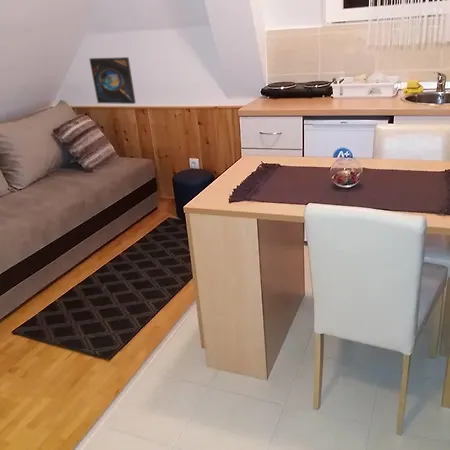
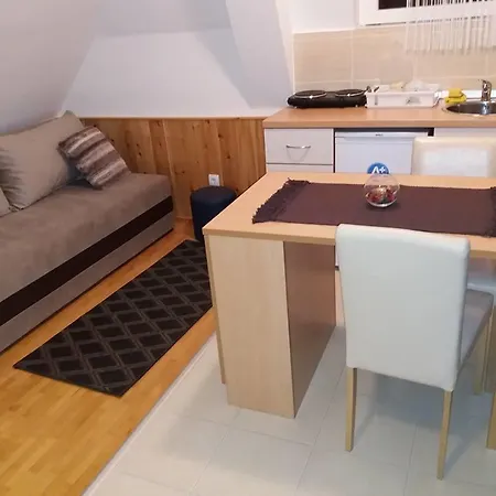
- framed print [88,56,137,105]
